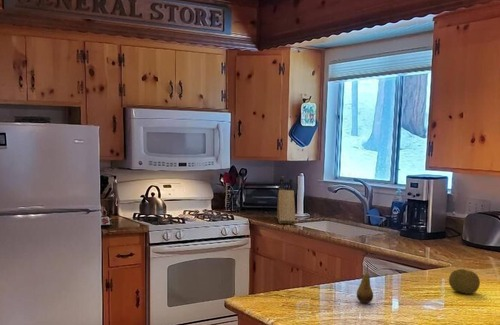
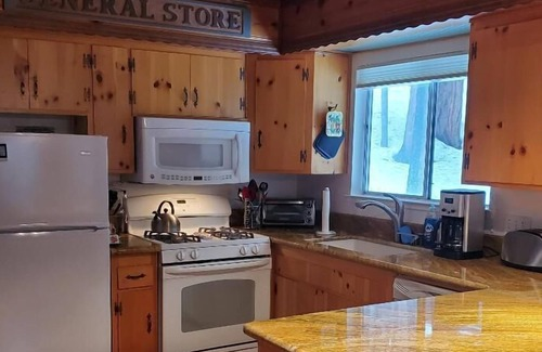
- fruit [448,268,481,295]
- knife block [276,175,296,225]
- fruit [356,264,374,304]
